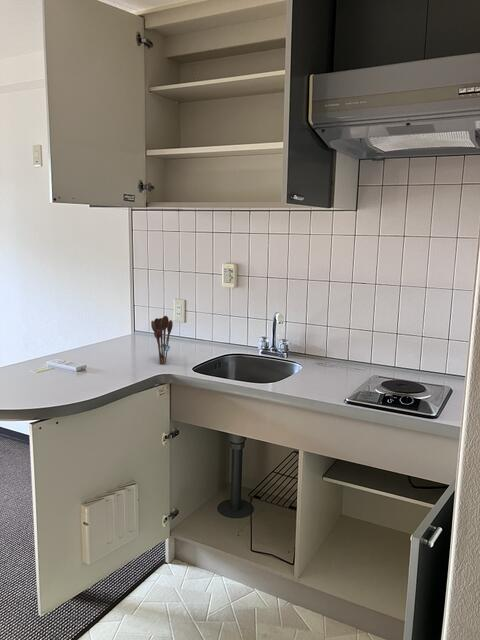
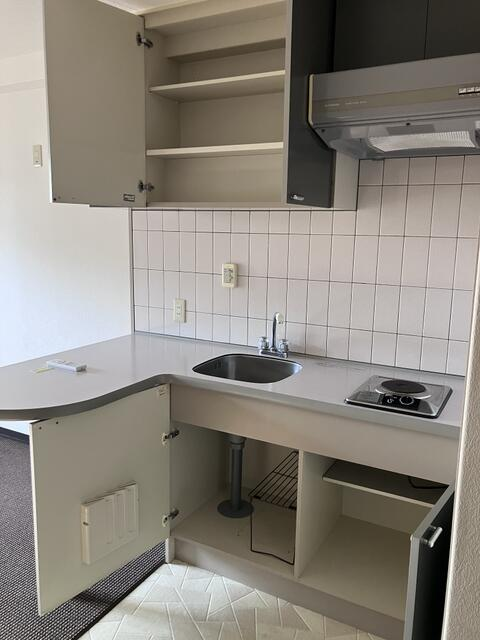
- utensil holder [150,315,174,365]
